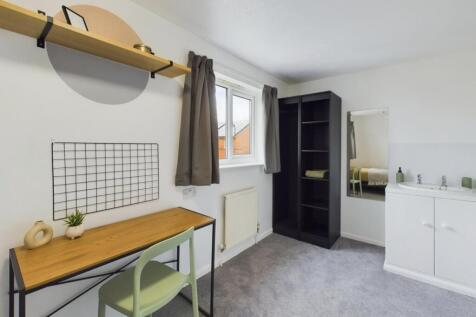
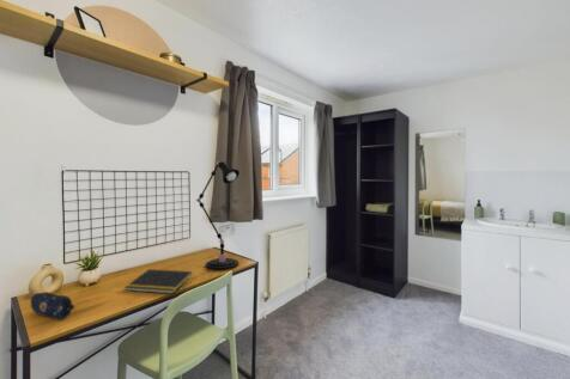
+ notepad [123,268,193,294]
+ desk lamp [194,160,241,270]
+ pencil case [30,291,75,322]
